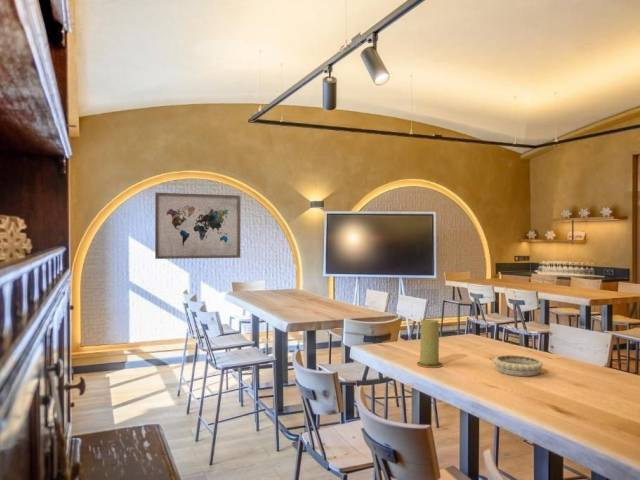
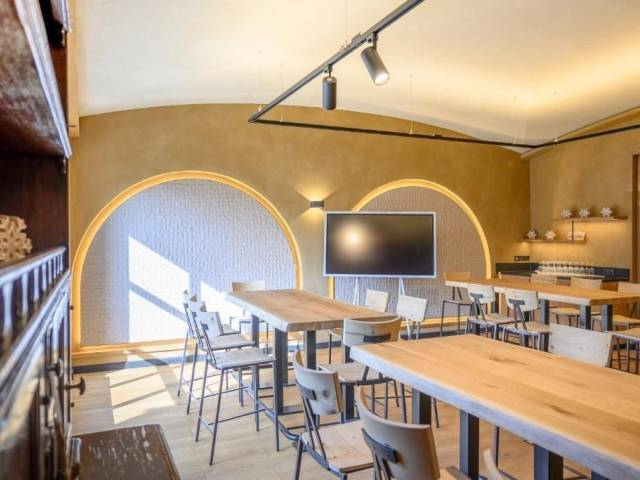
- decorative bowl [492,354,544,377]
- wall art [154,192,241,260]
- candle [415,318,443,368]
